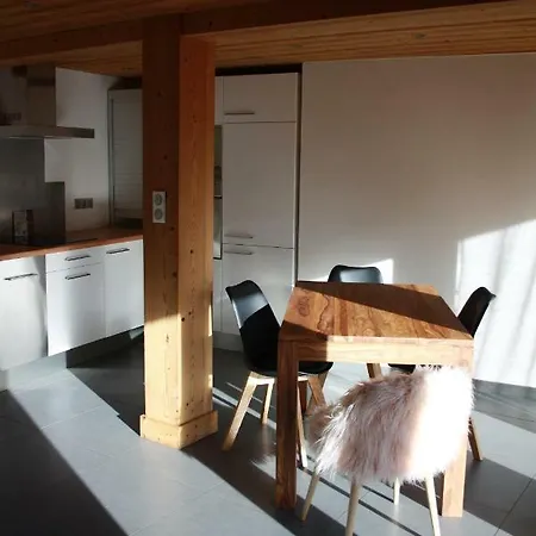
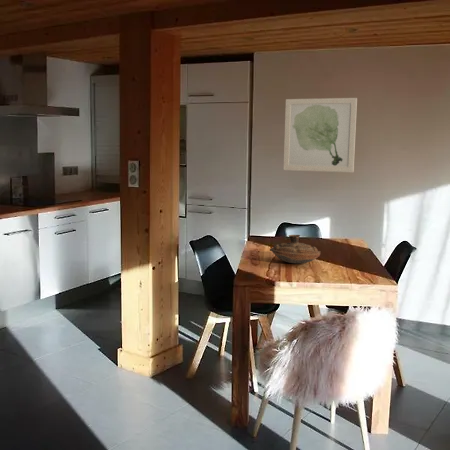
+ decorative bowl [269,234,321,265]
+ wall art [283,97,358,173]
